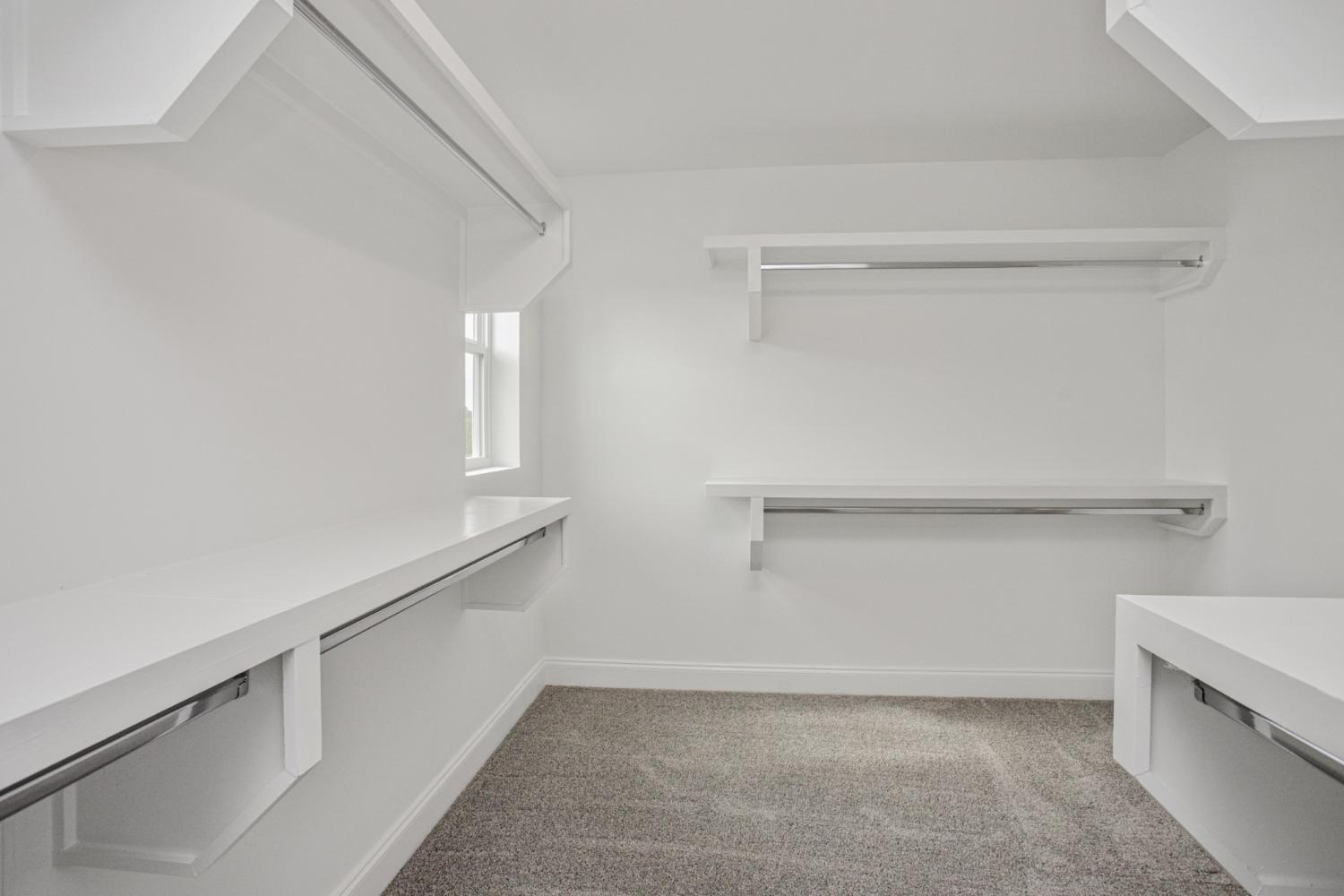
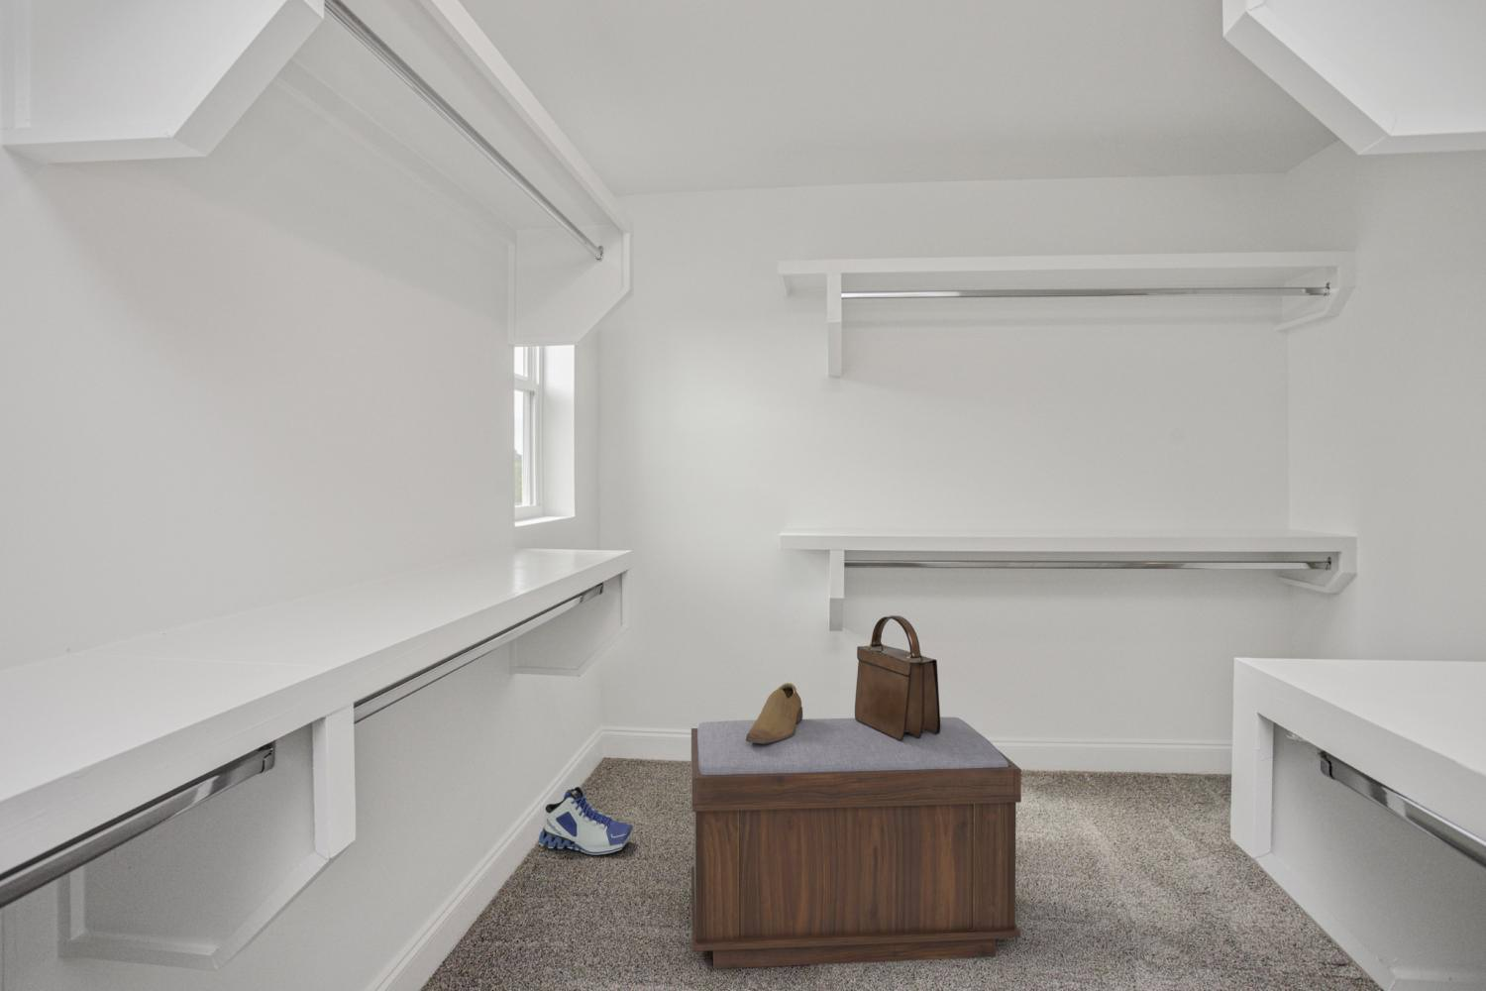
+ sneaker [538,786,634,856]
+ bench [691,717,1023,970]
+ shoe [746,681,804,743]
+ handbag [854,615,941,741]
